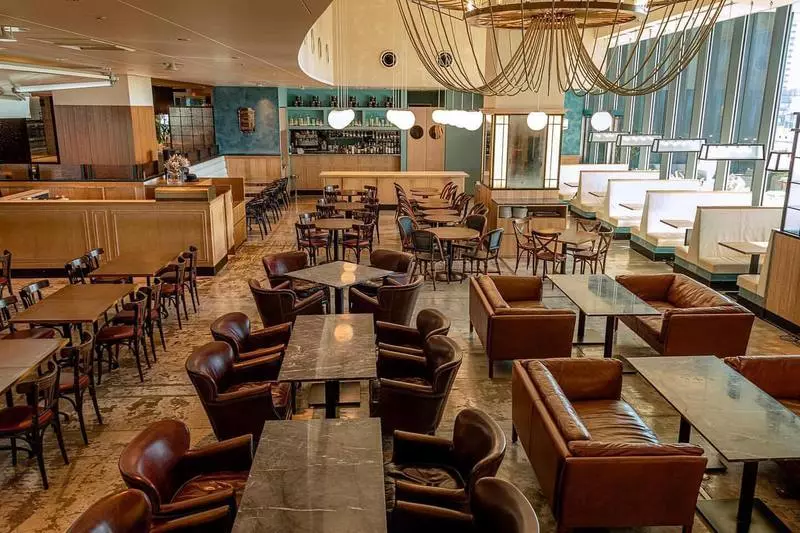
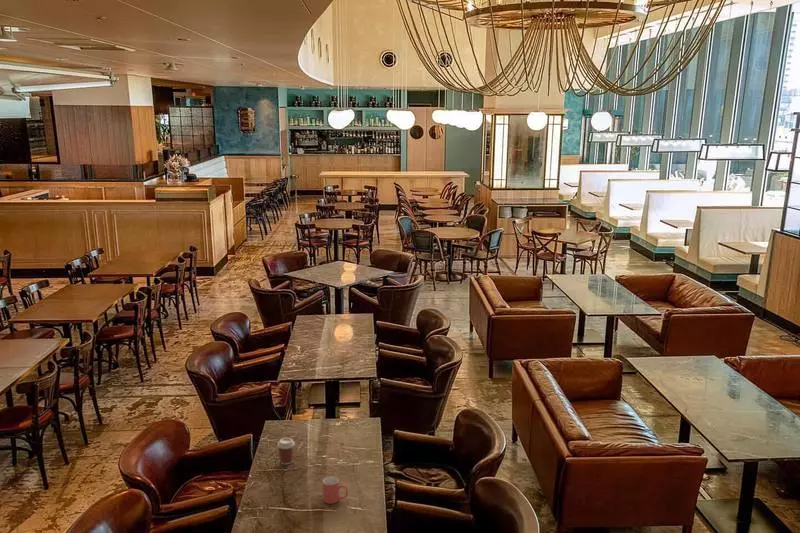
+ coffee cup [276,437,296,466]
+ mug [322,476,349,505]
